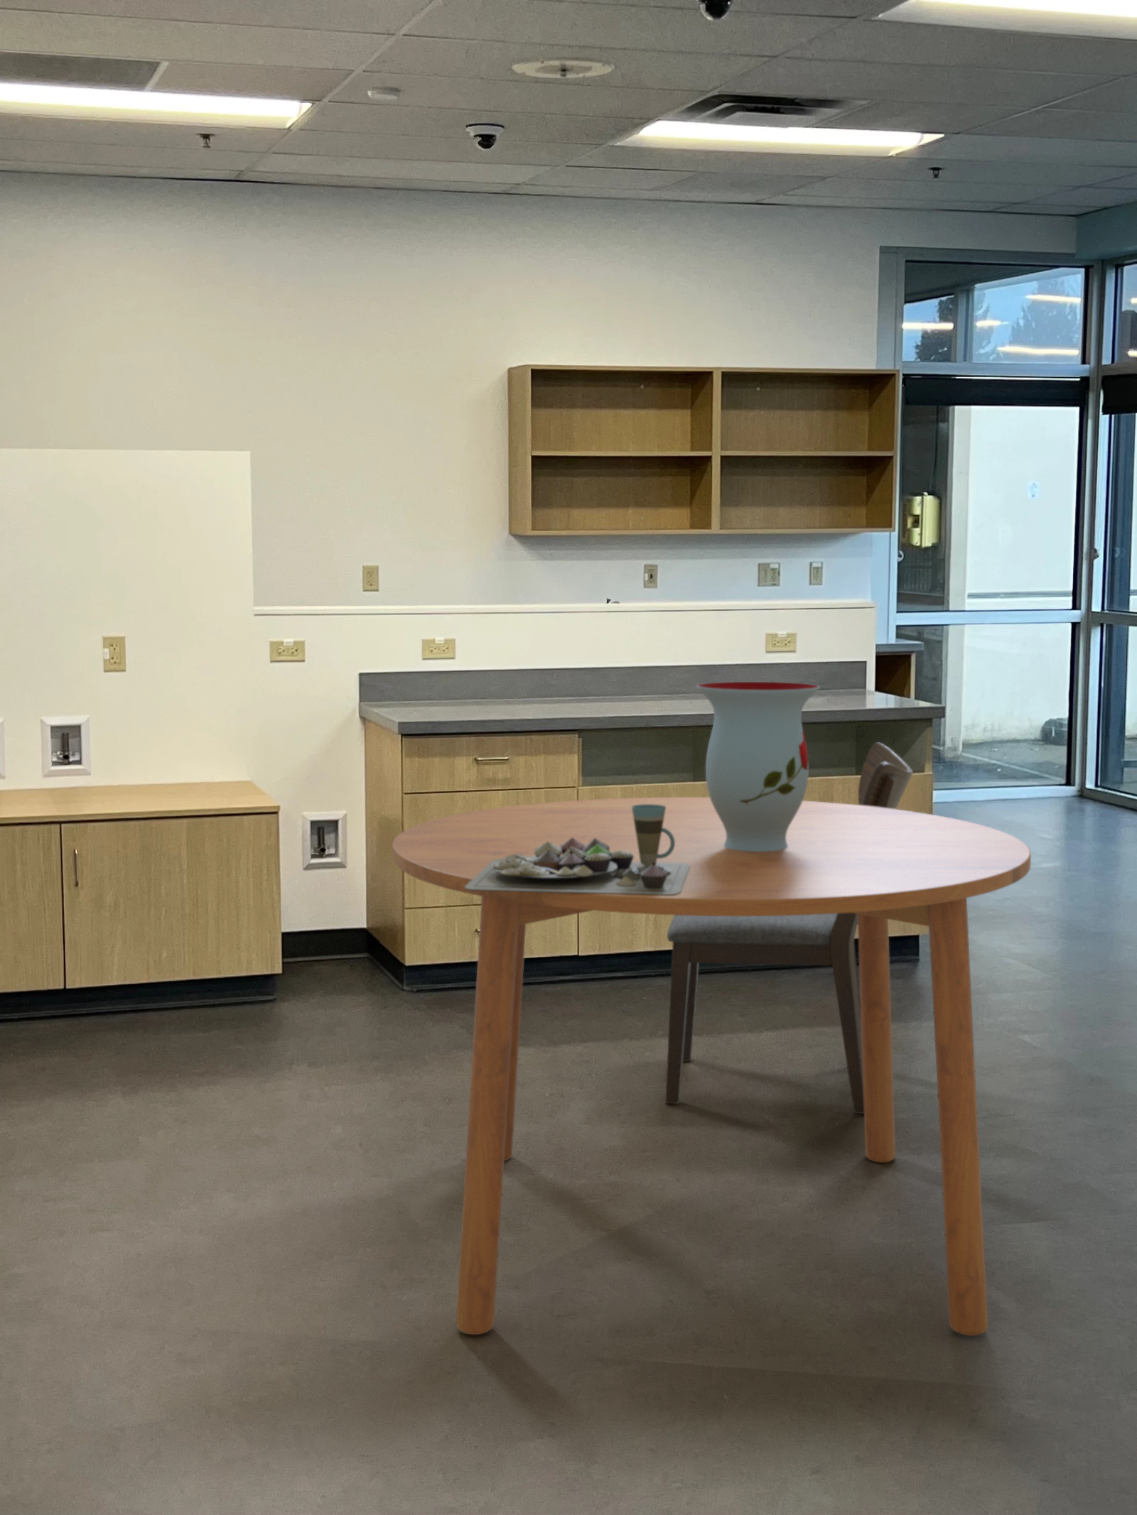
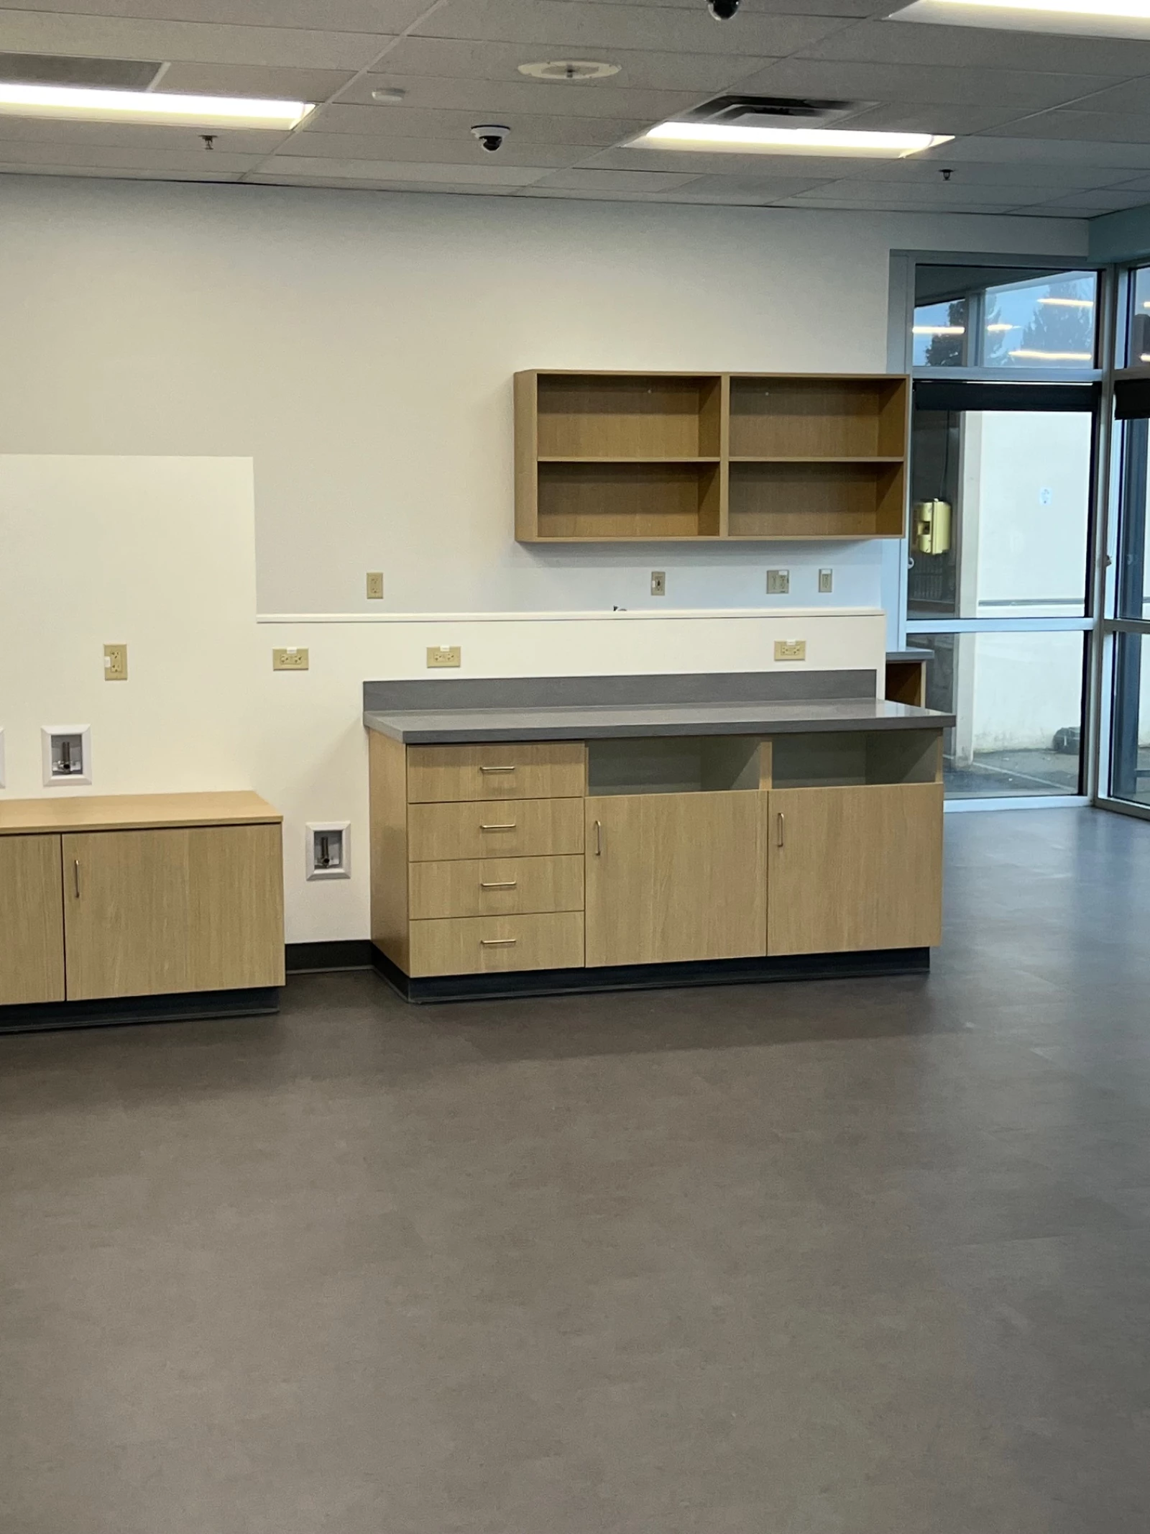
- dining table [392,796,1032,1337]
- vase [696,682,821,851]
- chair [664,741,914,1115]
- food plate [465,805,690,895]
